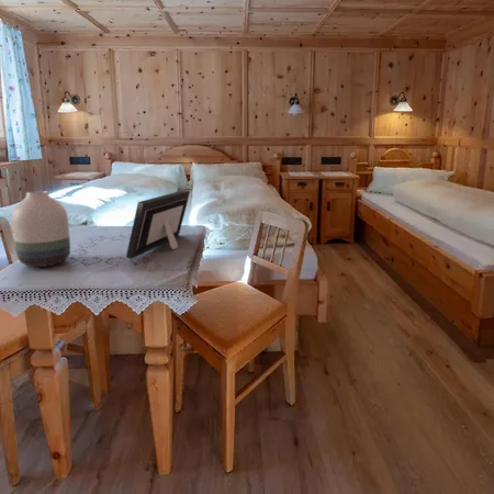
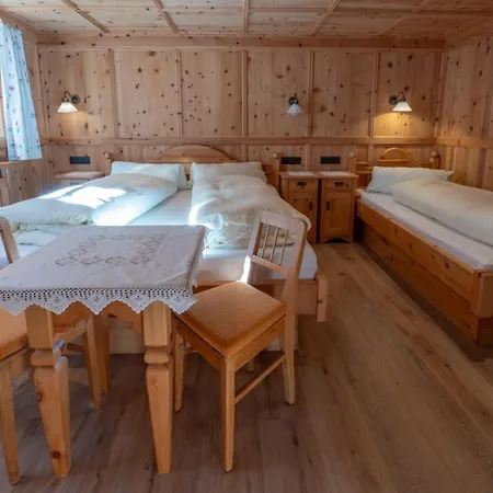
- vase [11,190,71,268]
- picture frame [125,189,191,260]
